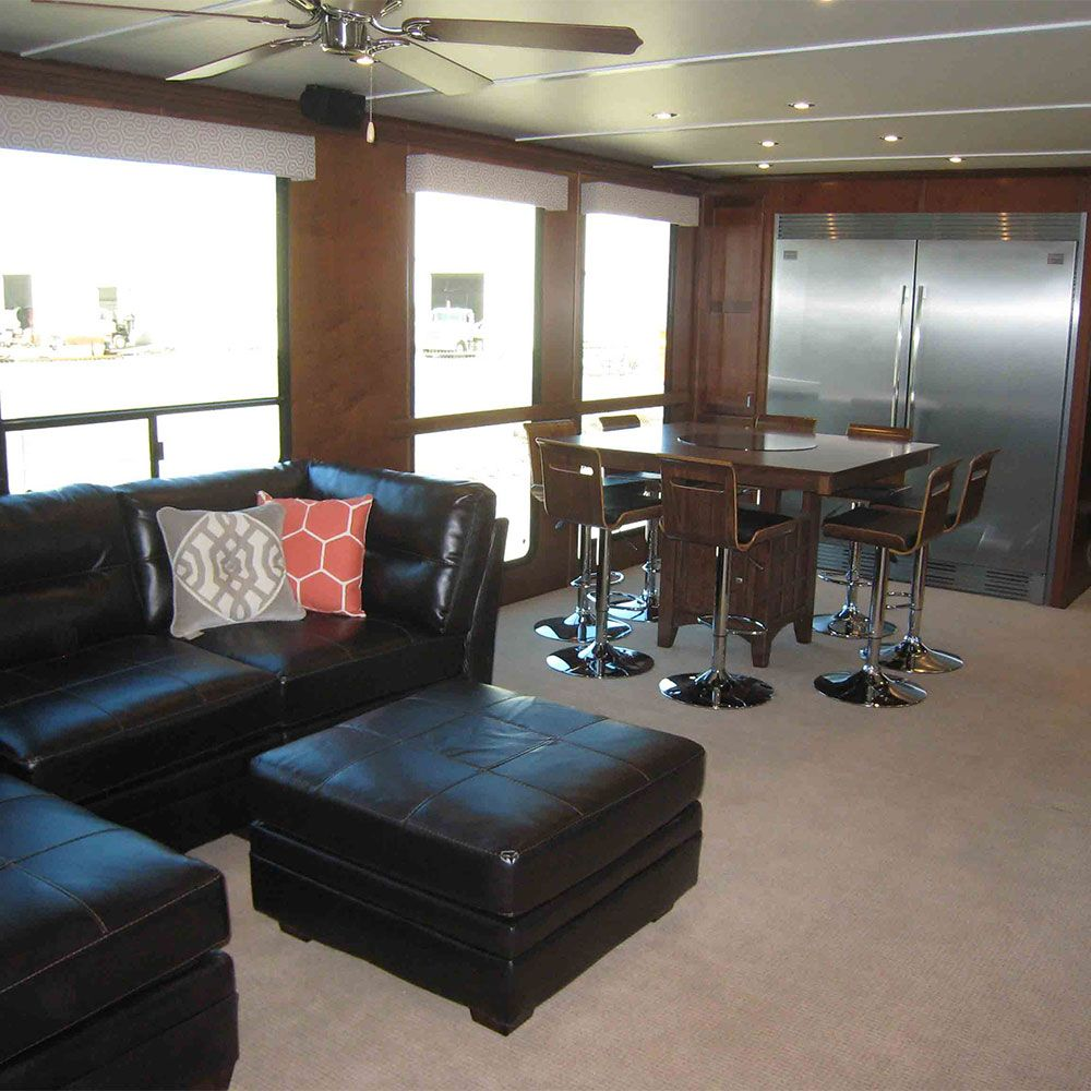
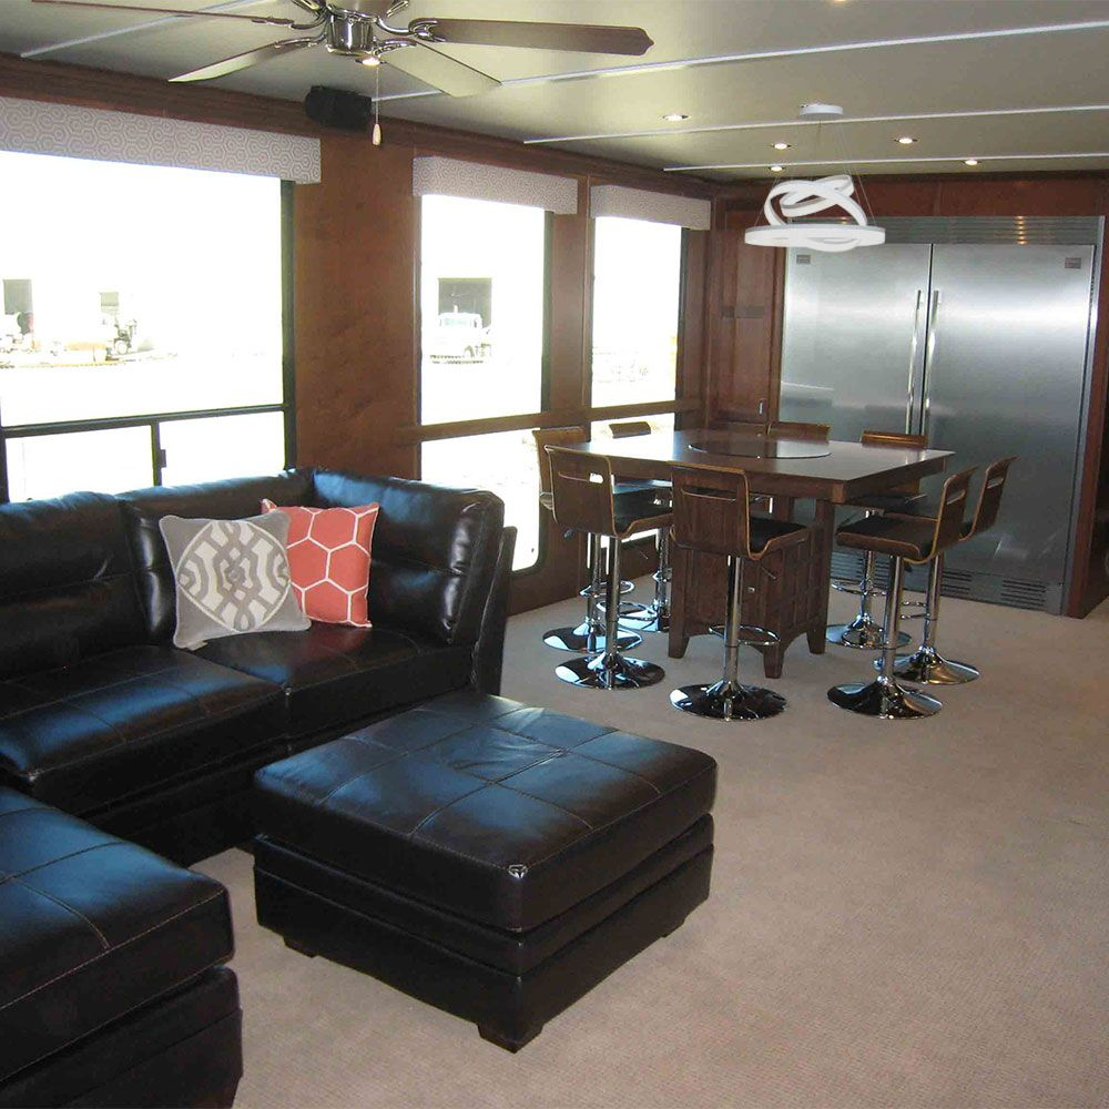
+ pendant light [744,104,886,253]
